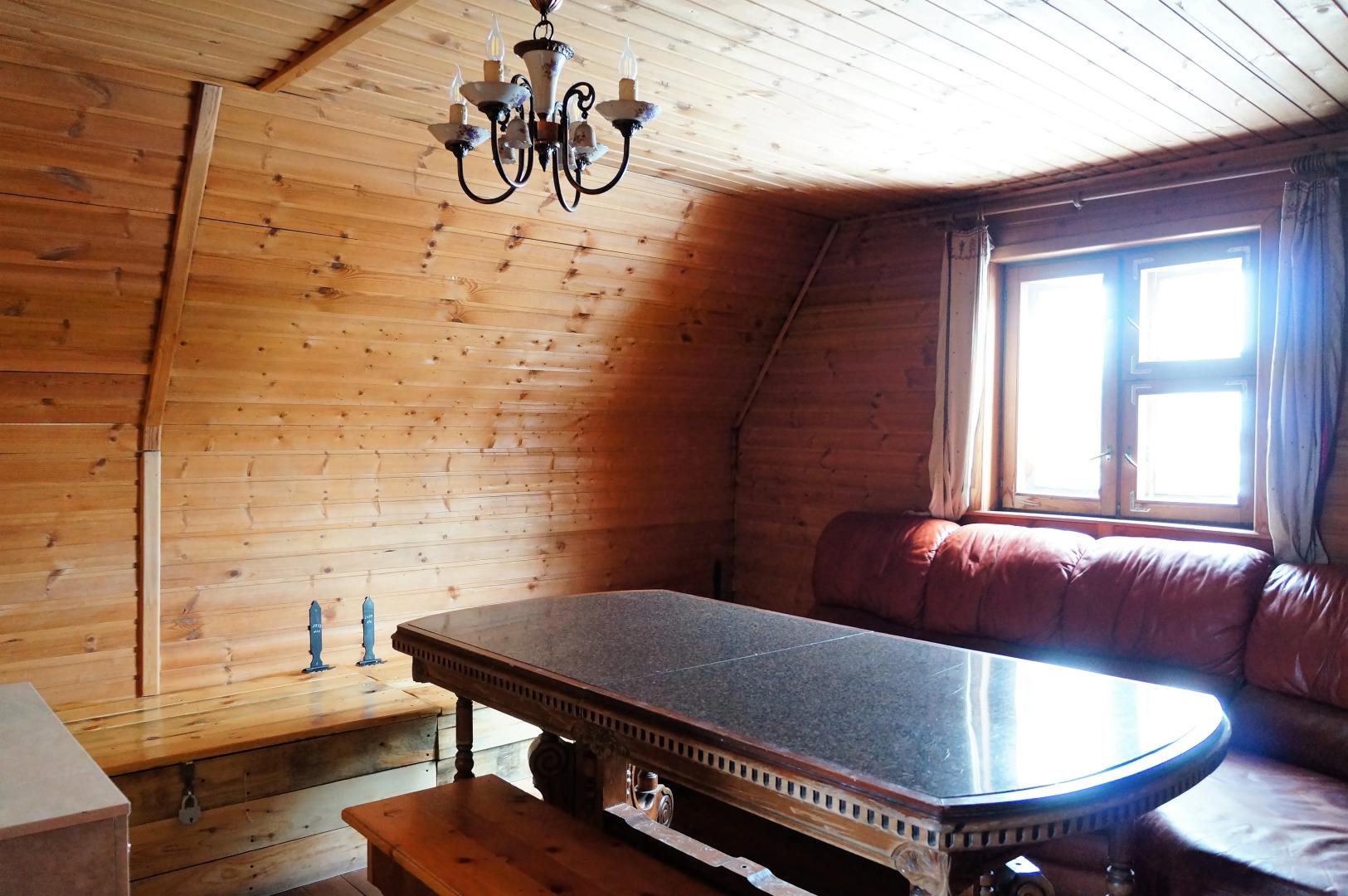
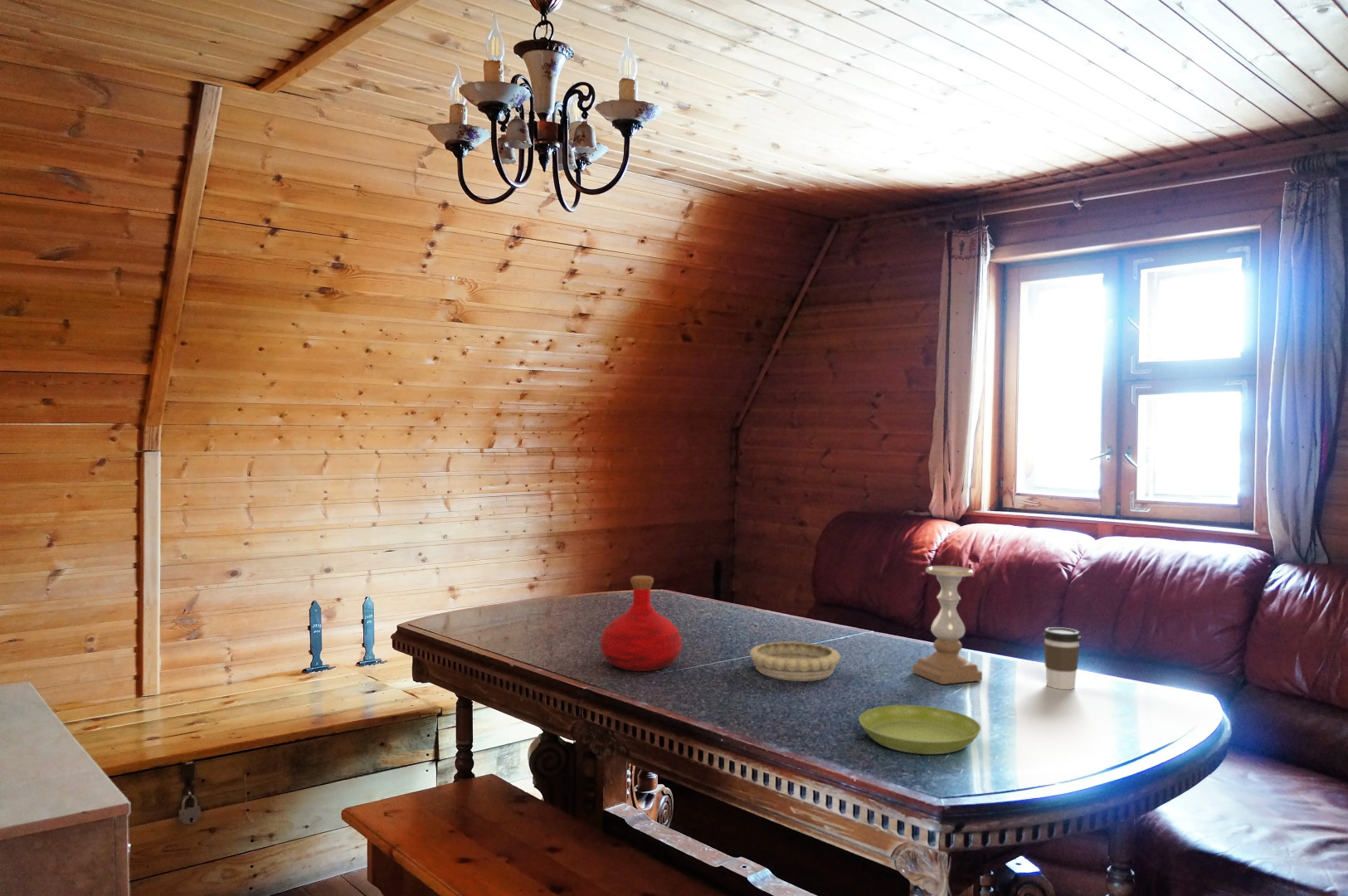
+ saucer [858,704,982,755]
+ candle holder [912,565,983,685]
+ decorative bowl [749,640,841,682]
+ bottle [600,575,683,672]
+ coffee cup [1042,626,1082,690]
